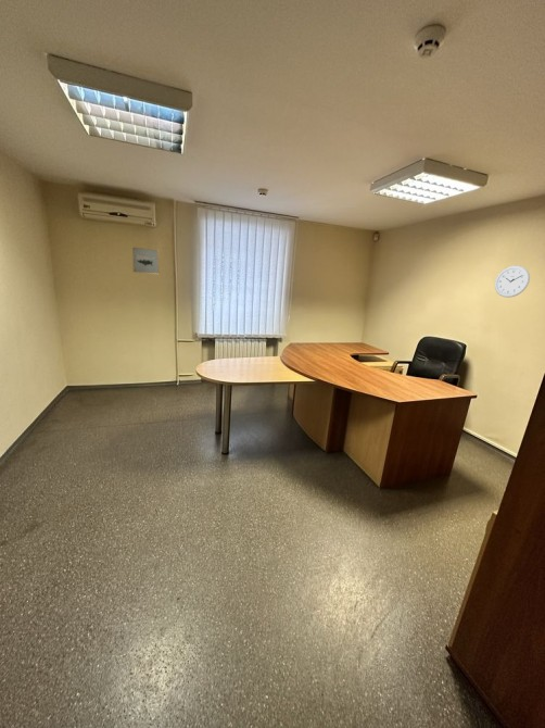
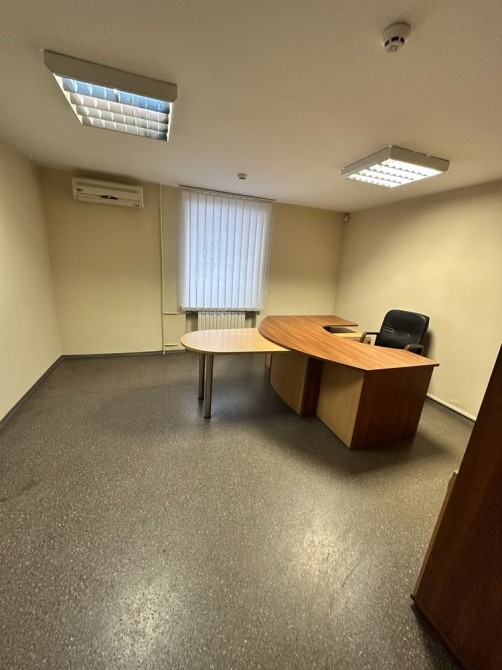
- wall art [130,246,161,276]
- wall clock [494,264,531,299]
